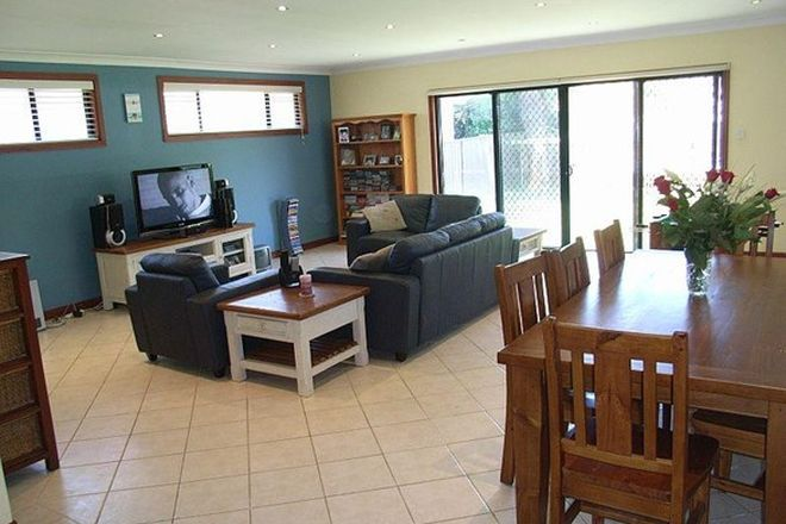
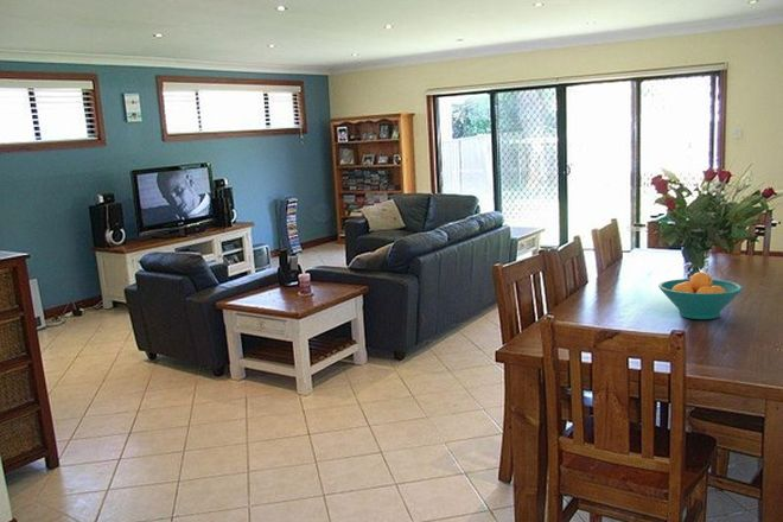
+ fruit bowl [657,270,744,320]
